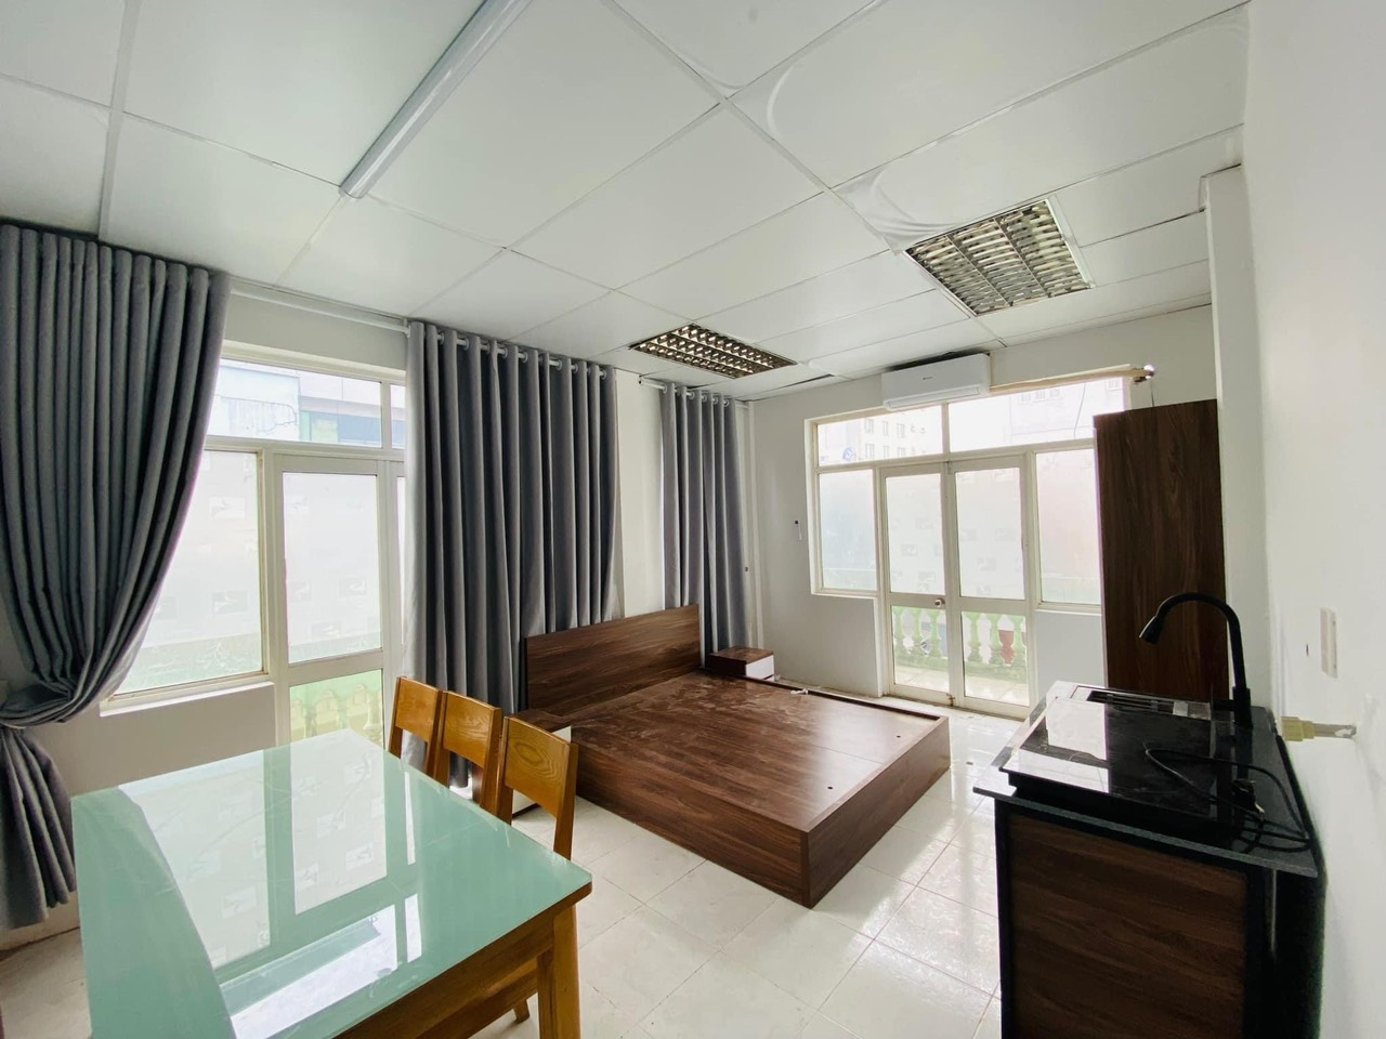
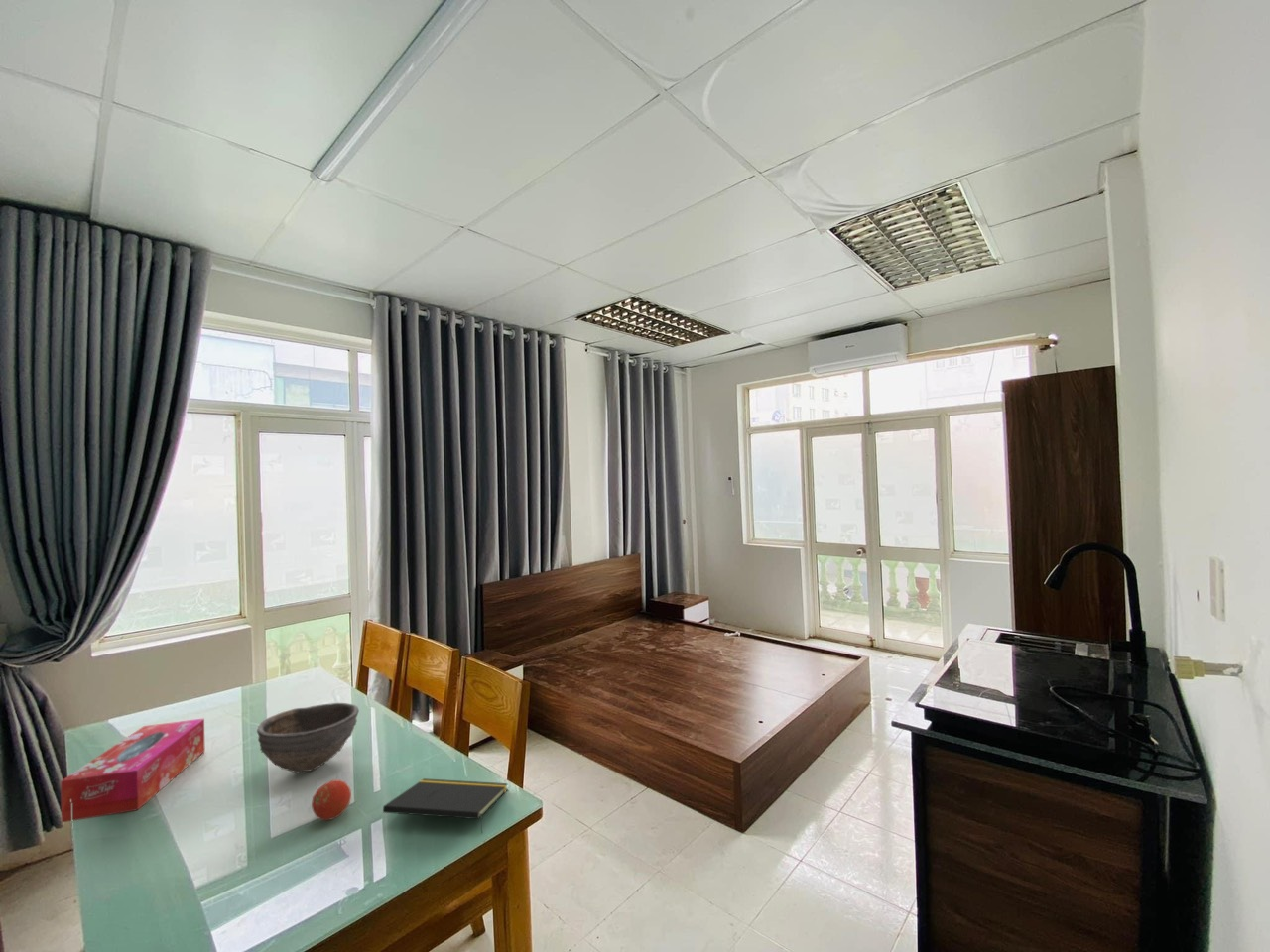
+ bowl [256,702,360,773]
+ fruit [311,779,352,821]
+ tissue box [60,717,205,823]
+ notepad [382,777,509,834]
